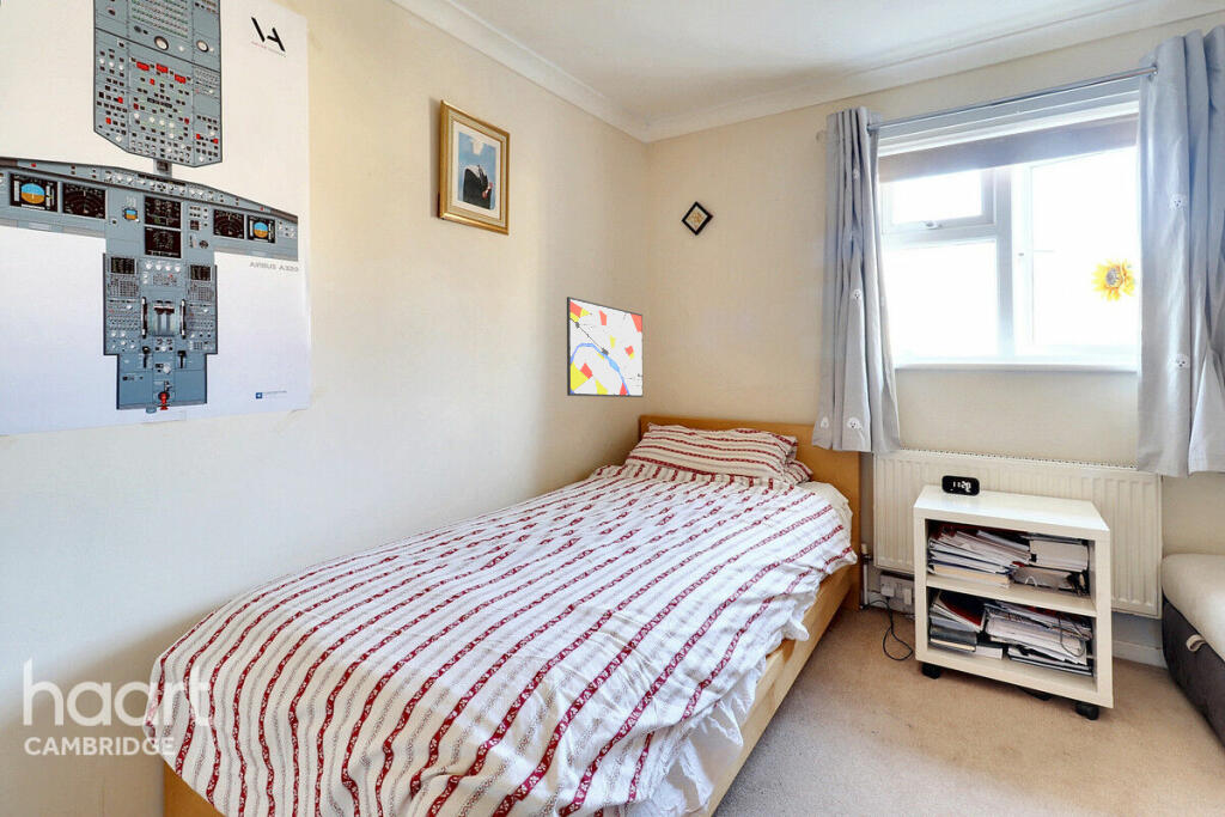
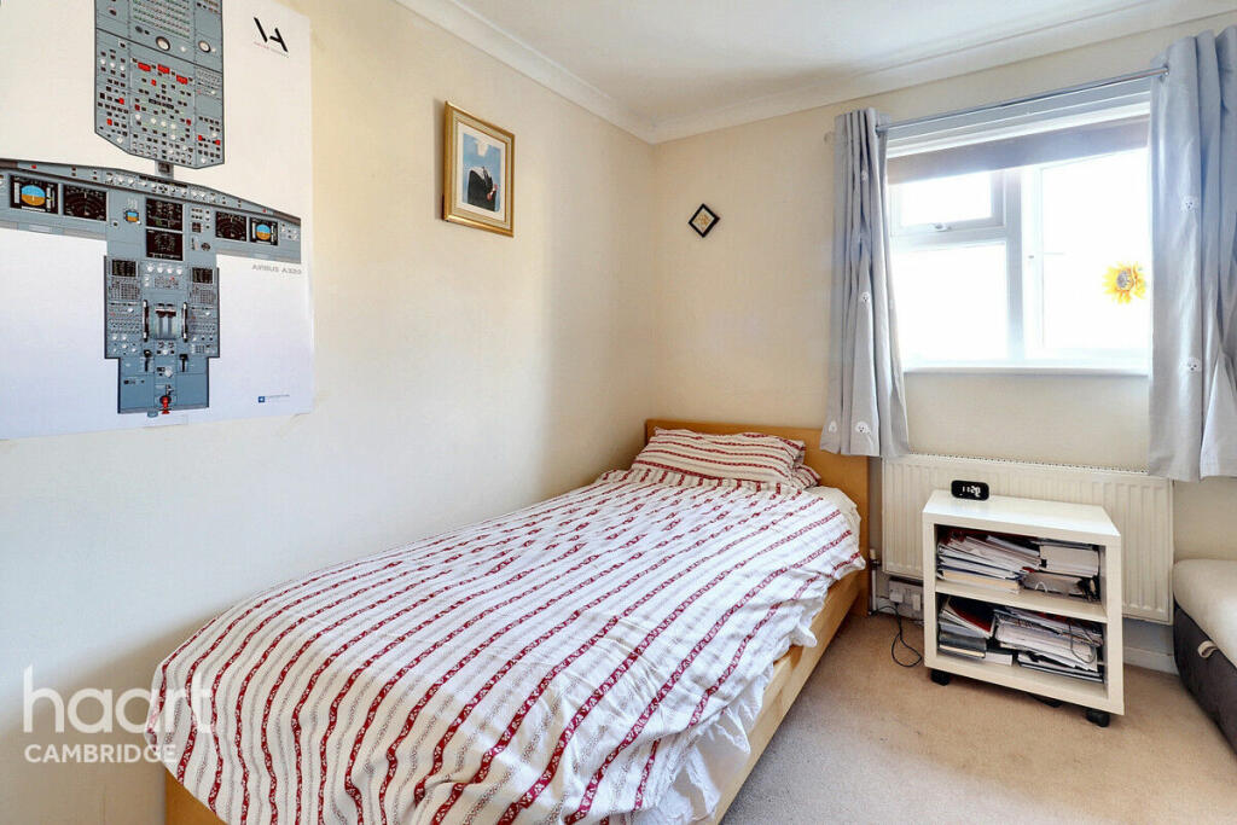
- wall art [566,295,644,398]
